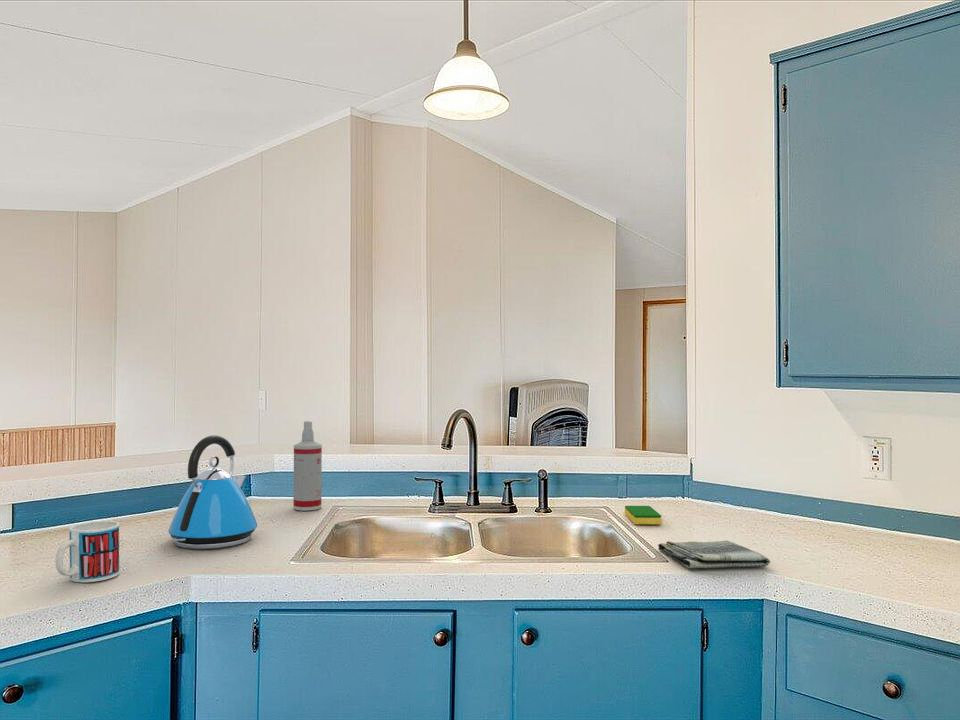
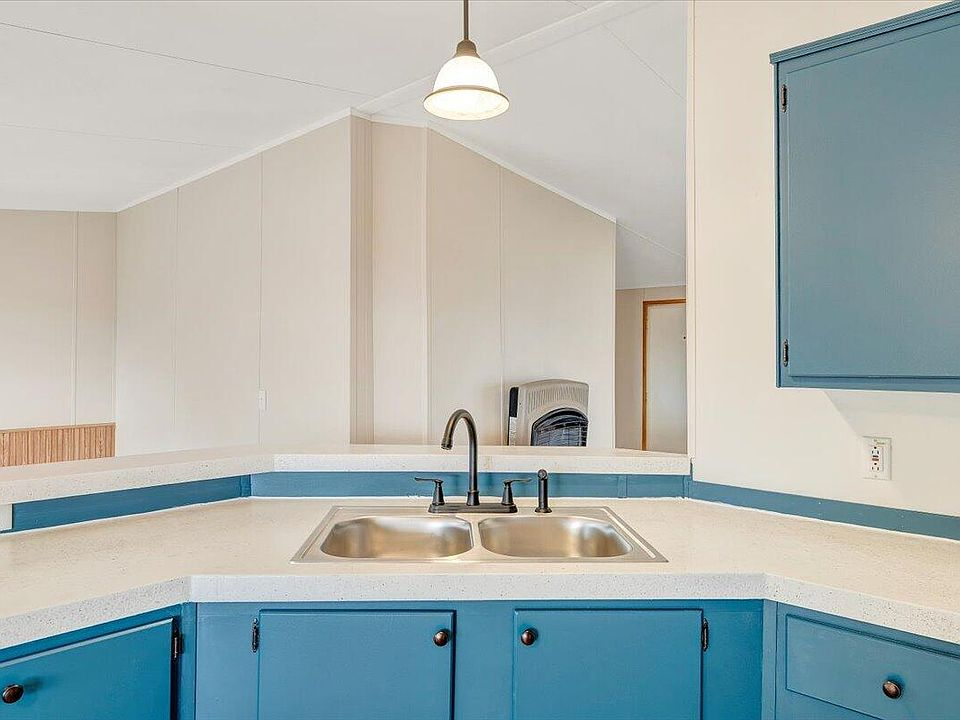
- kettle [167,434,258,550]
- spray bottle [292,420,323,512]
- mug [55,520,120,583]
- dish towel [657,540,771,569]
- dish sponge [624,505,662,525]
